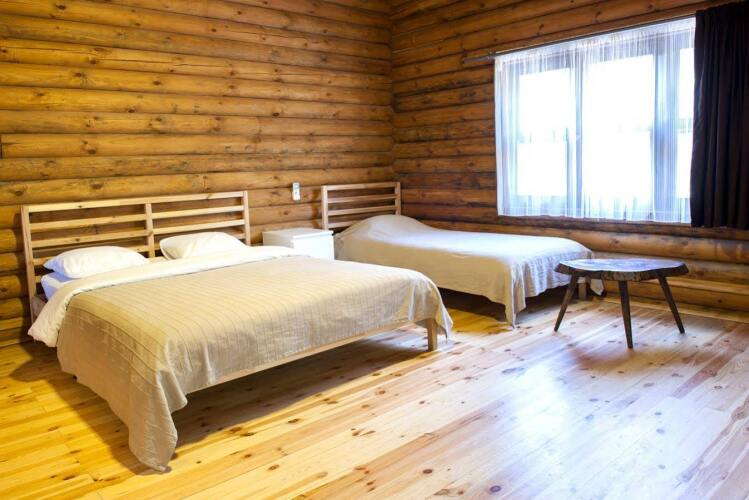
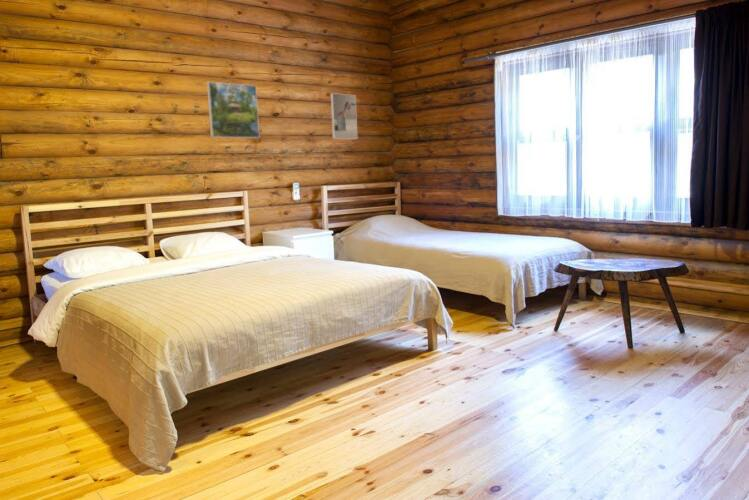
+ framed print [329,92,359,140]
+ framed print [206,81,260,139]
